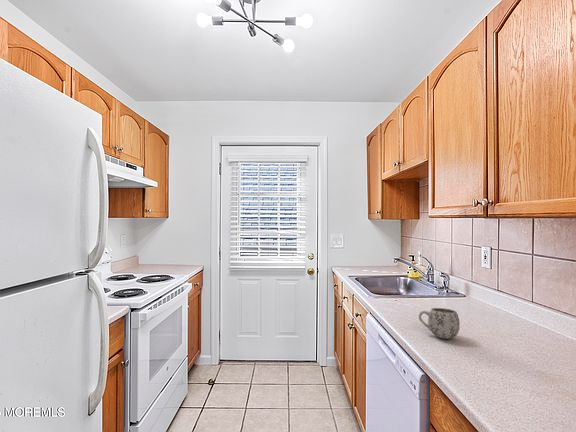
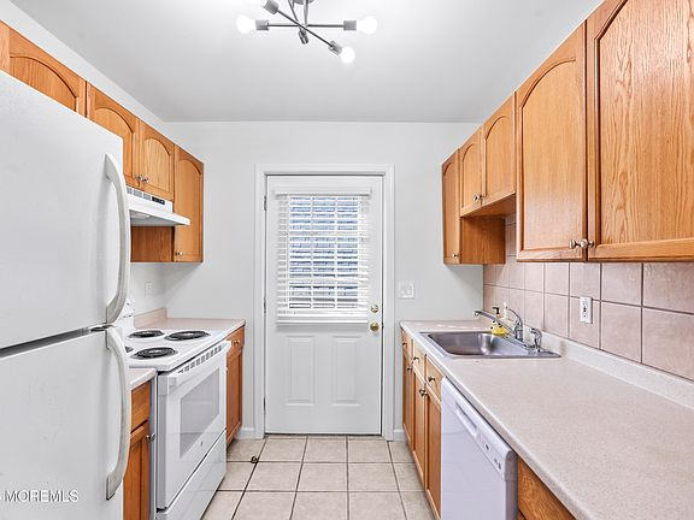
- mug [418,307,460,340]
